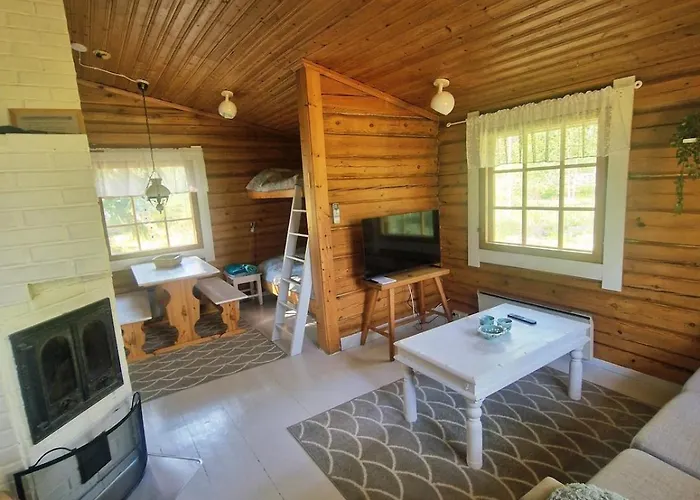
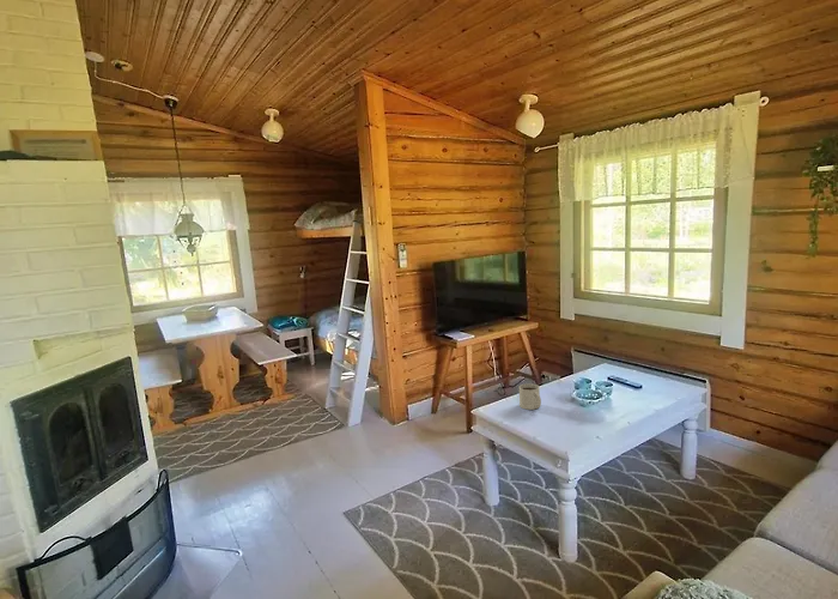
+ mug [518,382,542,411]
